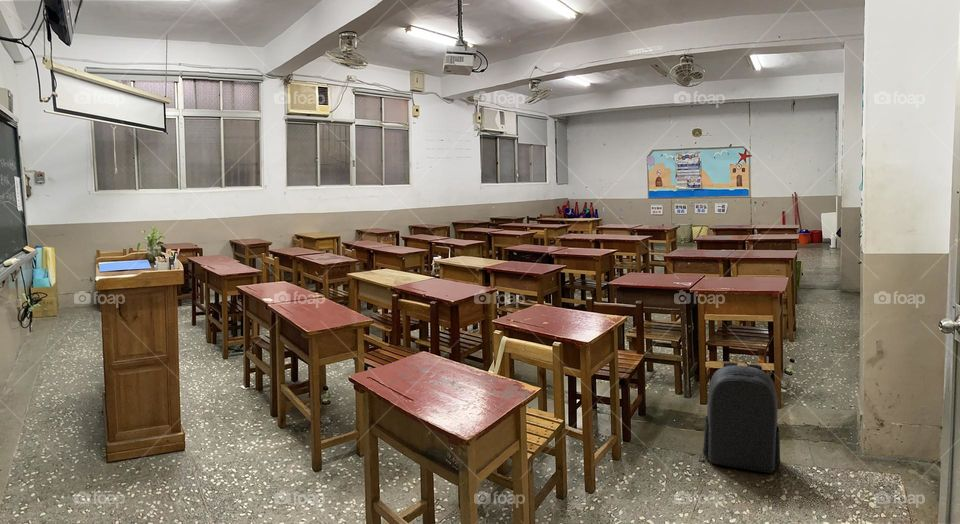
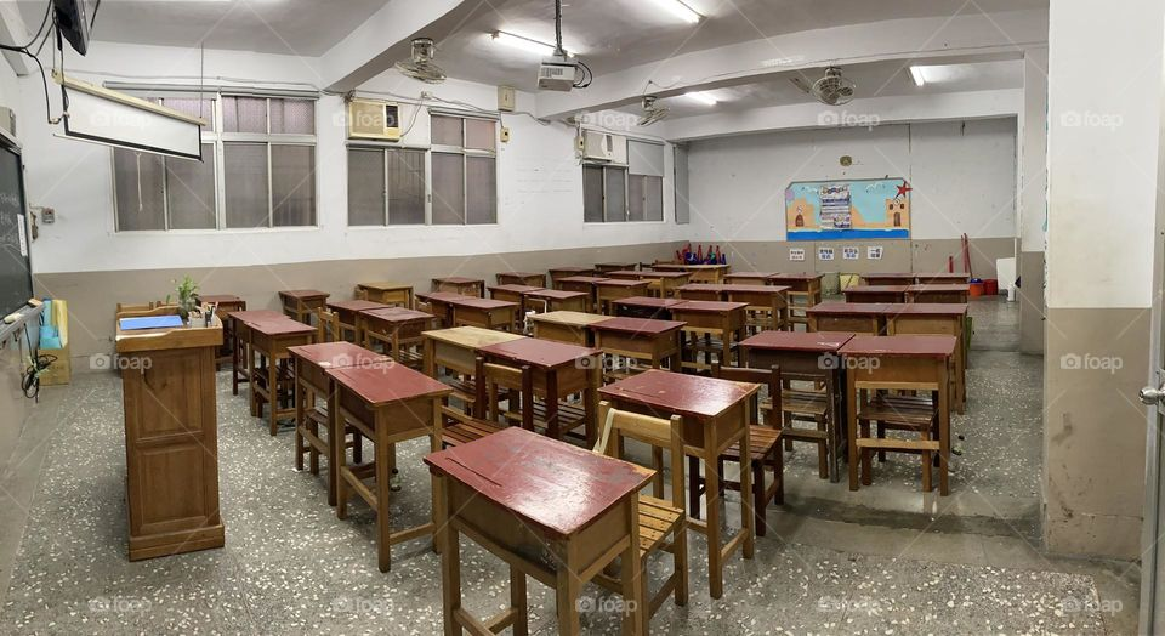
- backpack [702,359,782,474]
